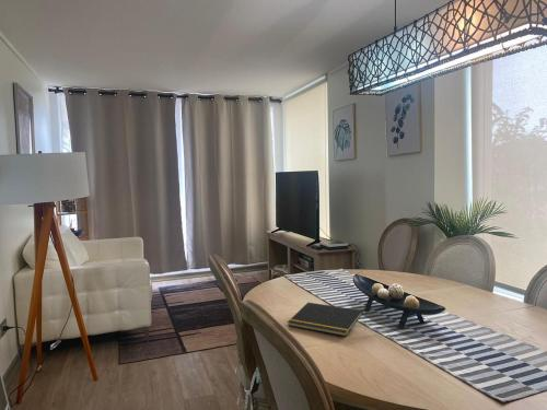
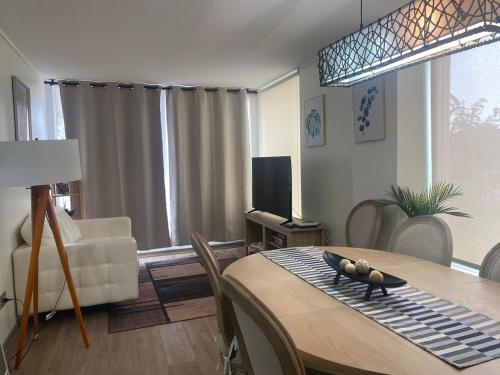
- notepad [287,302,364,338]
